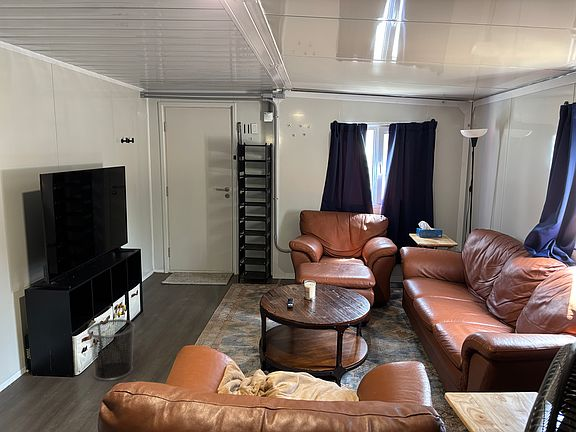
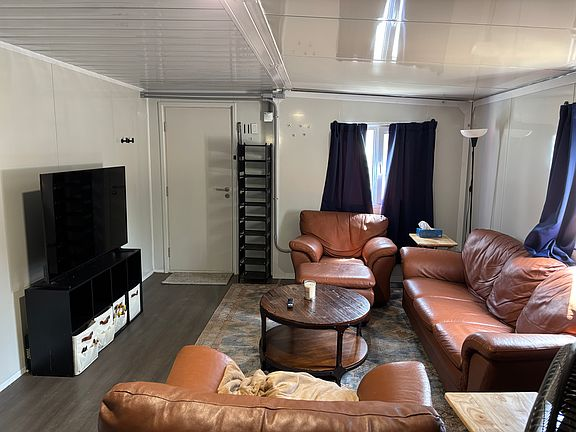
- waste bin [86,318,136,382]
